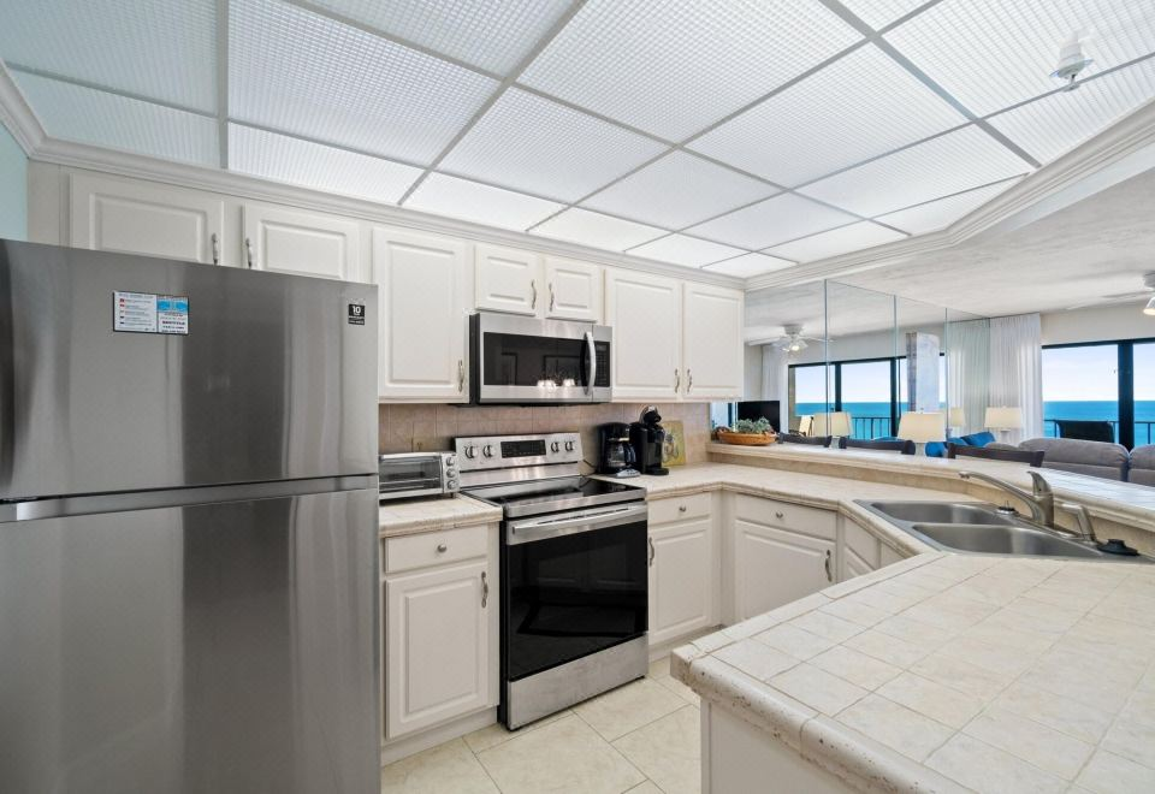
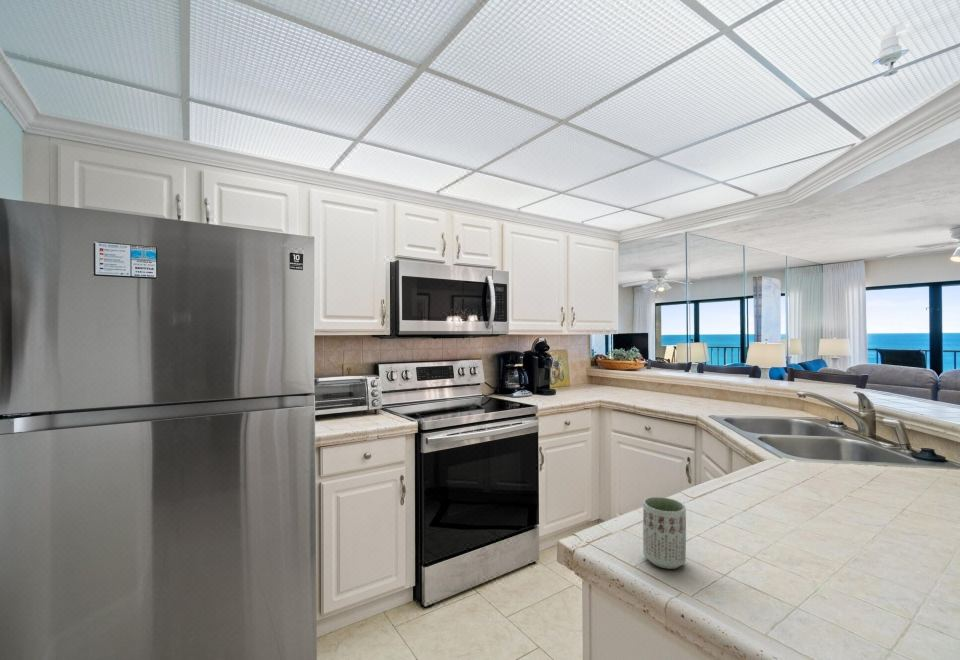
+ cup [642,496,687,570]
